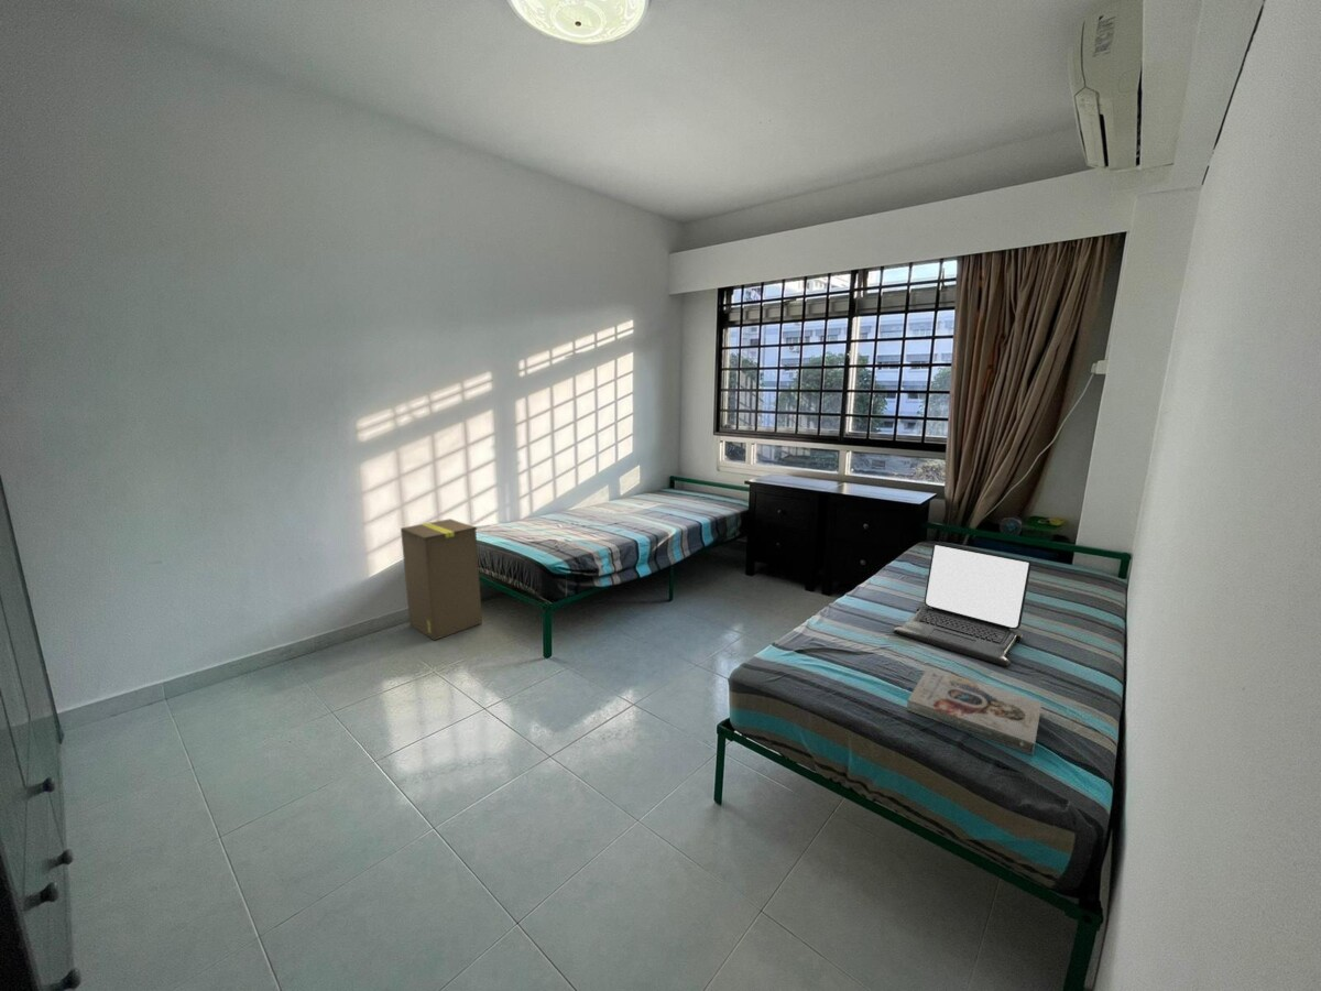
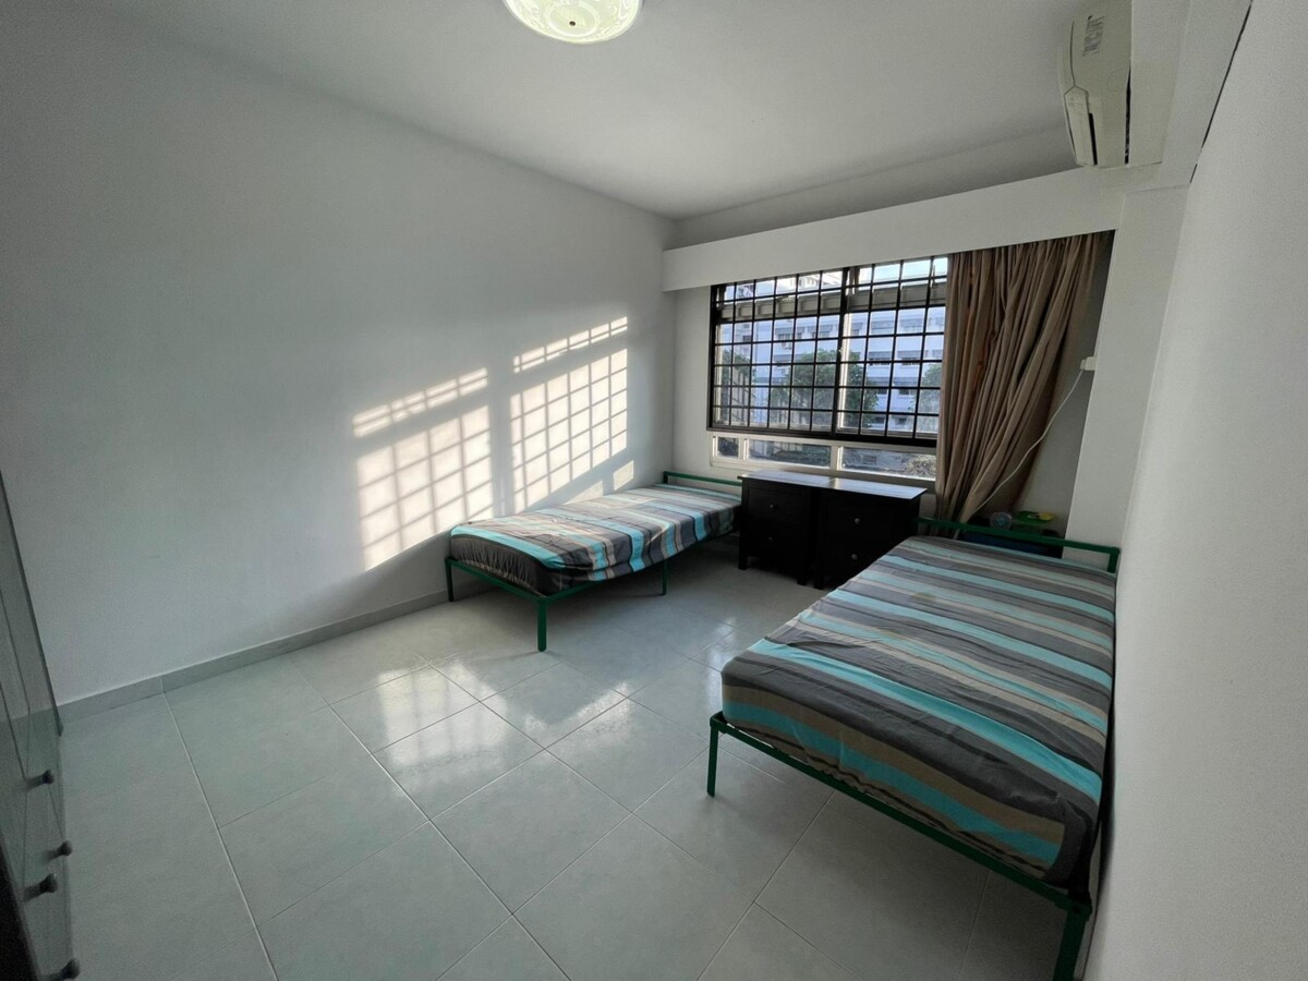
- cardboard box [400,518,483,642]
- book [906,666,1042,755]
- laptop [893,543,1033,667]
